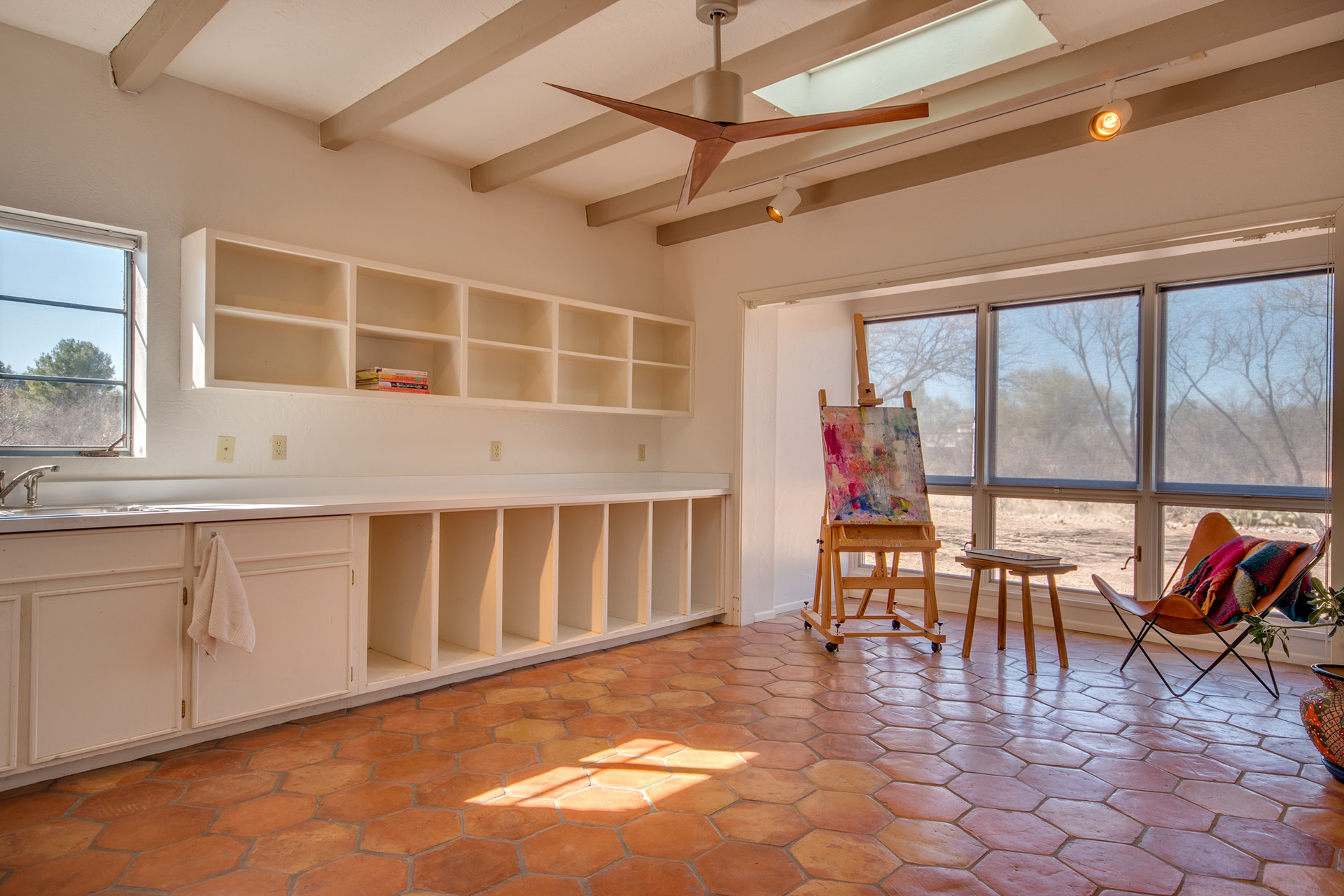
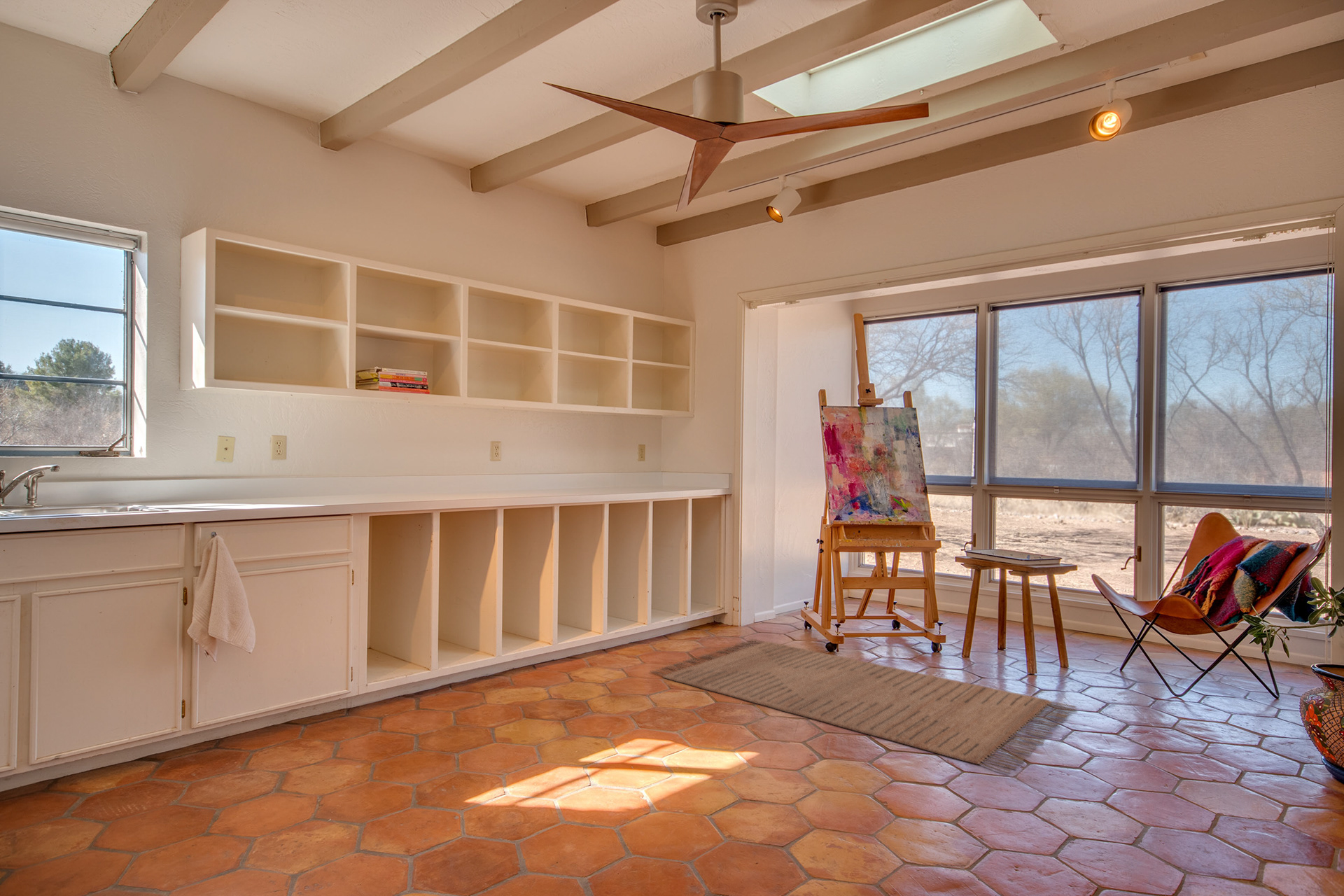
+ rug [649,638,1079,774]
